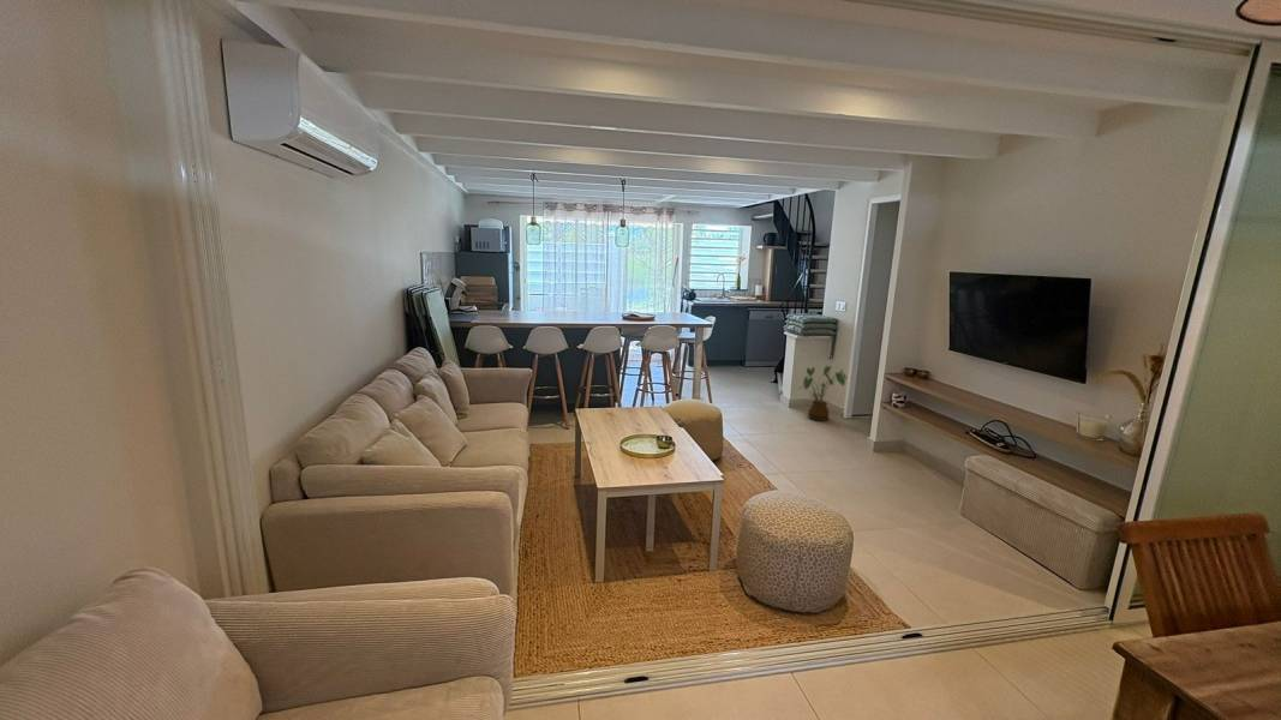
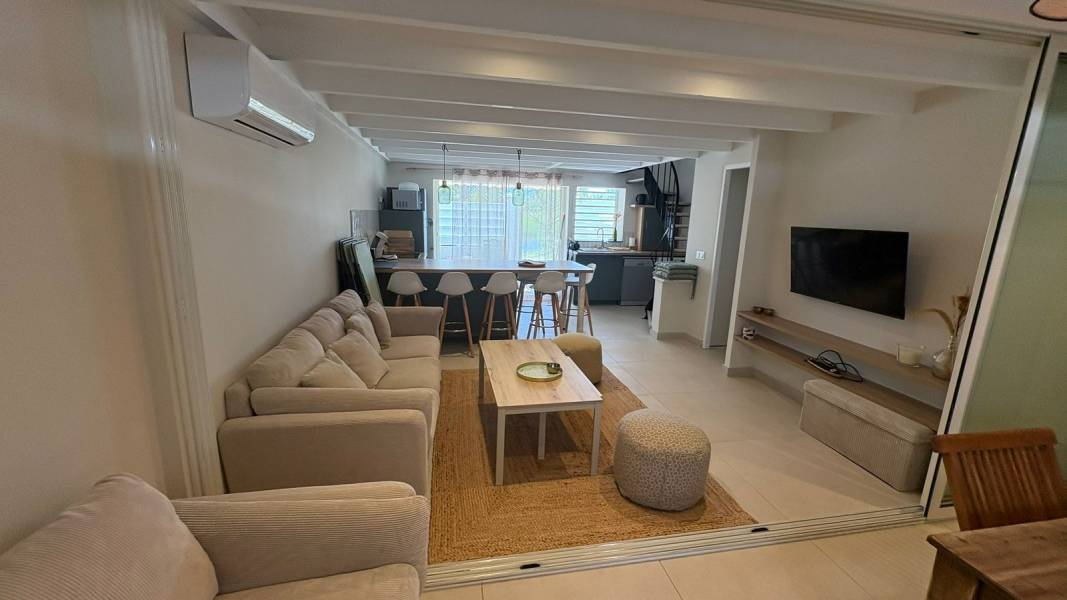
- house plant [797,364,848,422]
